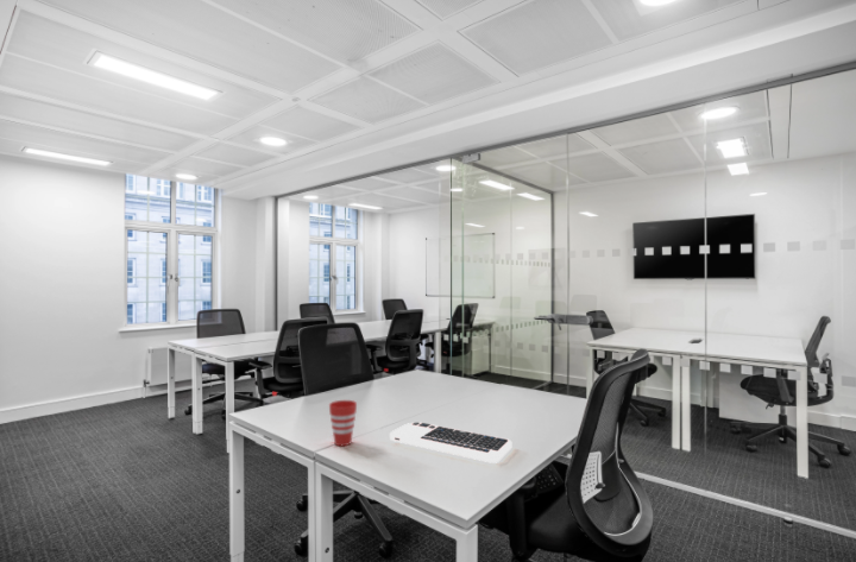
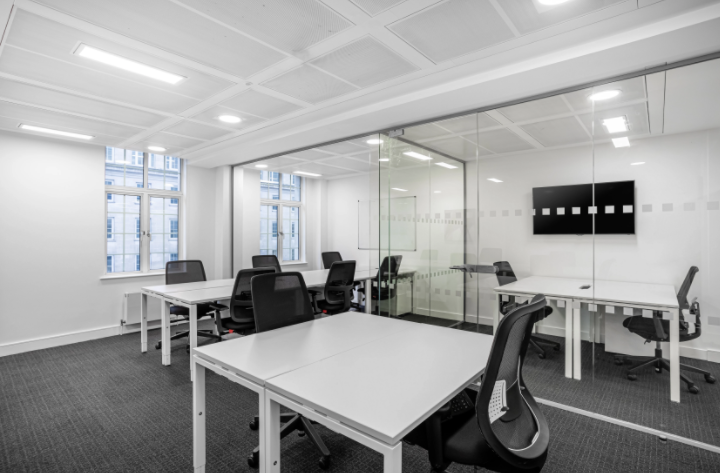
- cup [328,399,358,447]
- keyboard [389,422,512,465]
